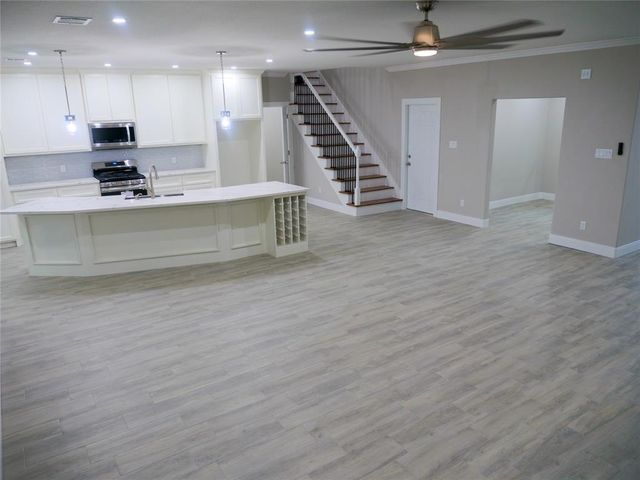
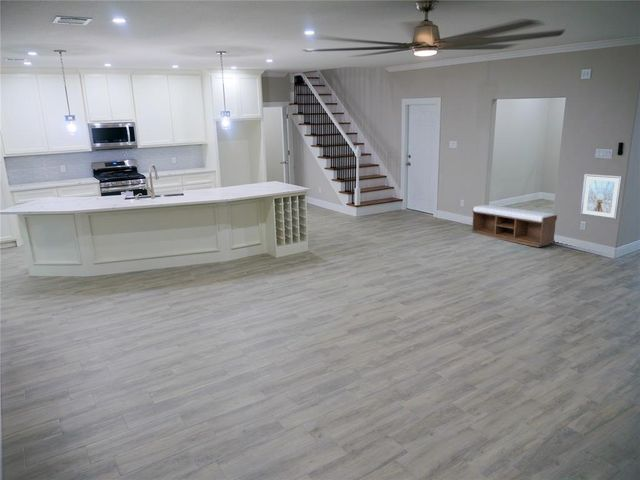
+ picture frame [579,173,623,220]
+ bench [471,204,558,248]
